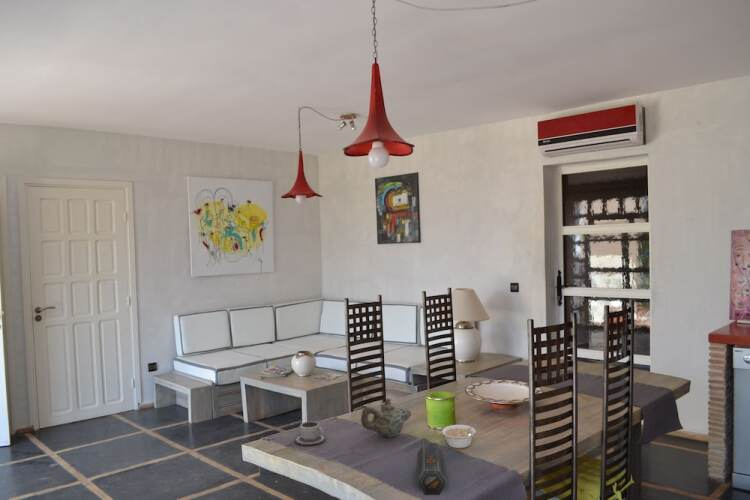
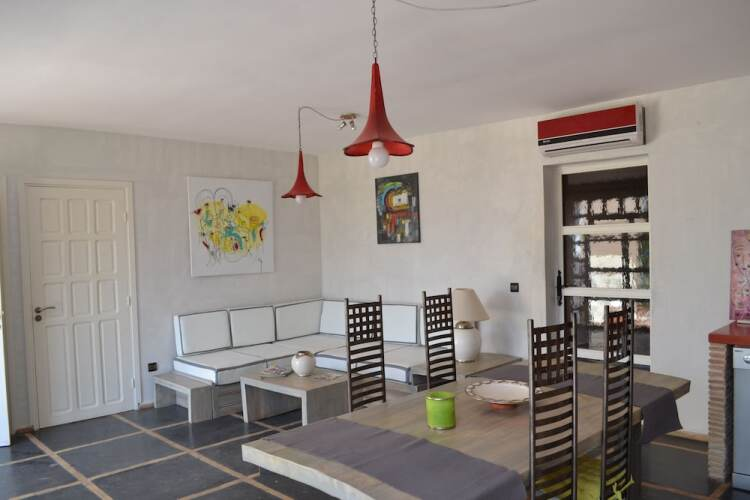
- speaker [416,442,448,496]
- cup [293,421,327,446]
- legume [441,422,479,449]
- teapot [360,397,412,439]
